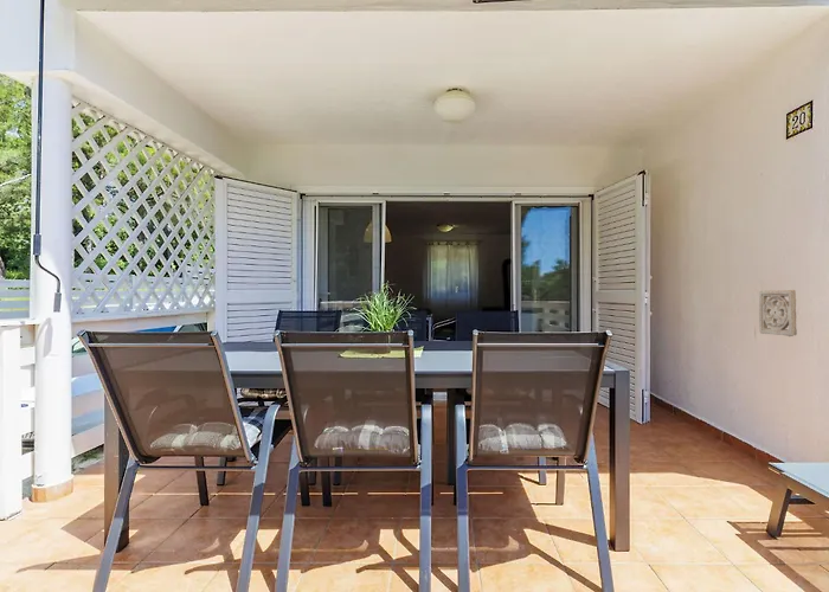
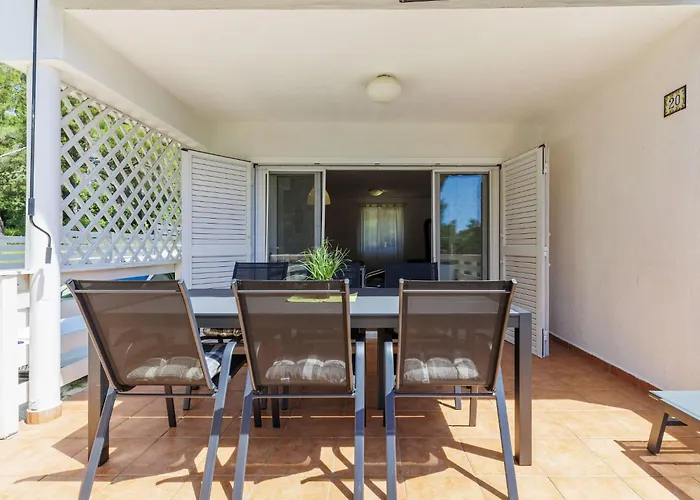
- wall ornament [758,289,798,337]
